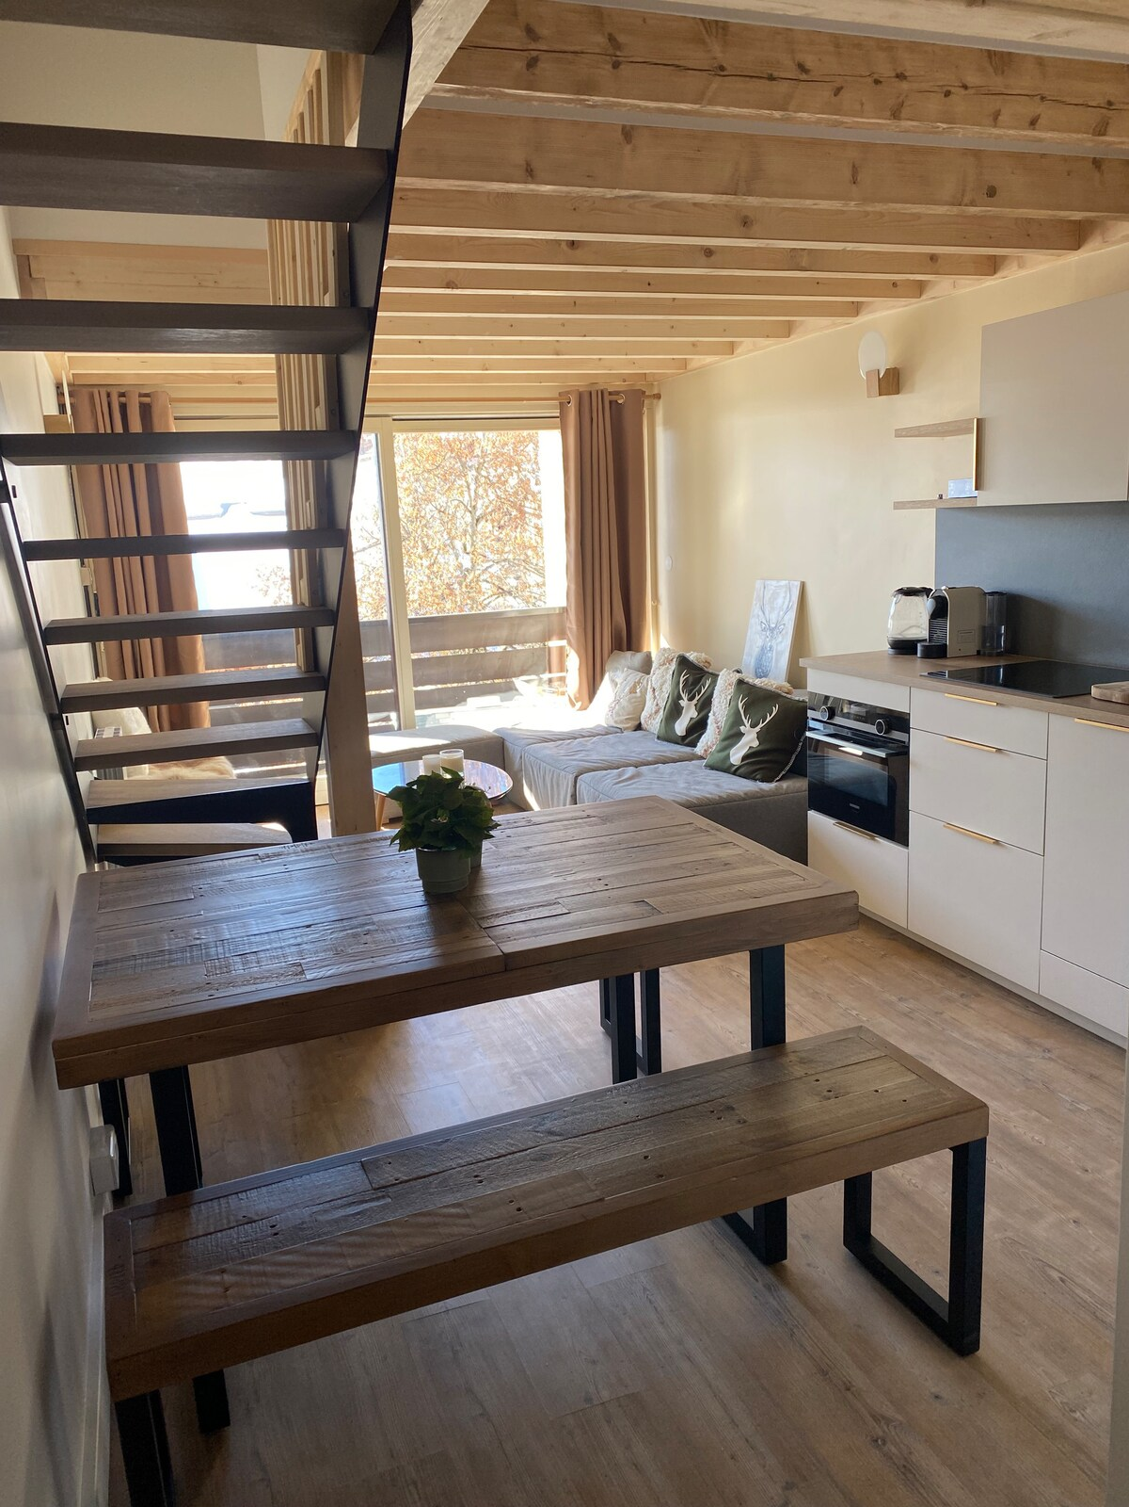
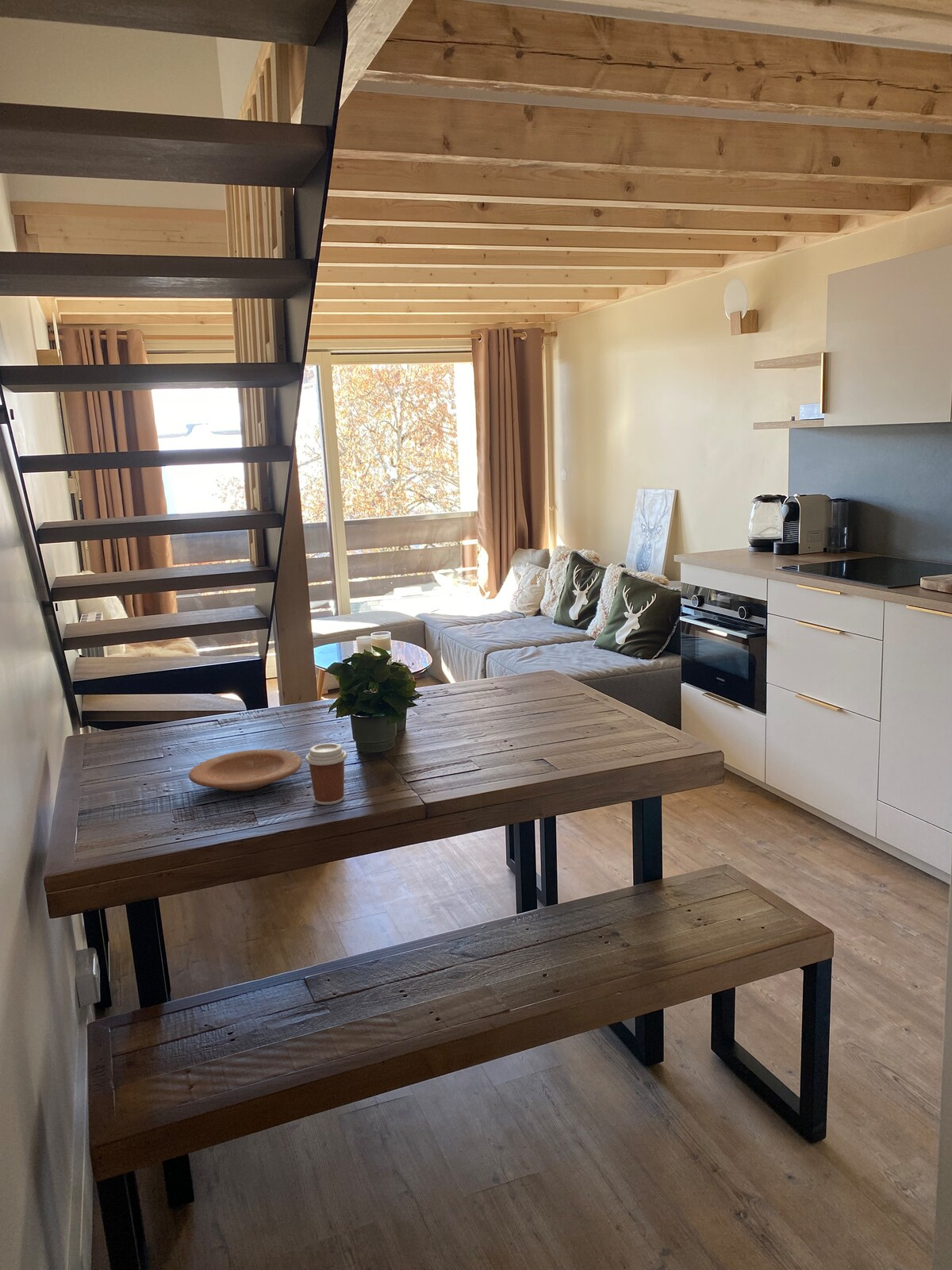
+ coffee cup [305,742,348,806]
+ plate [188,749,303,792]
